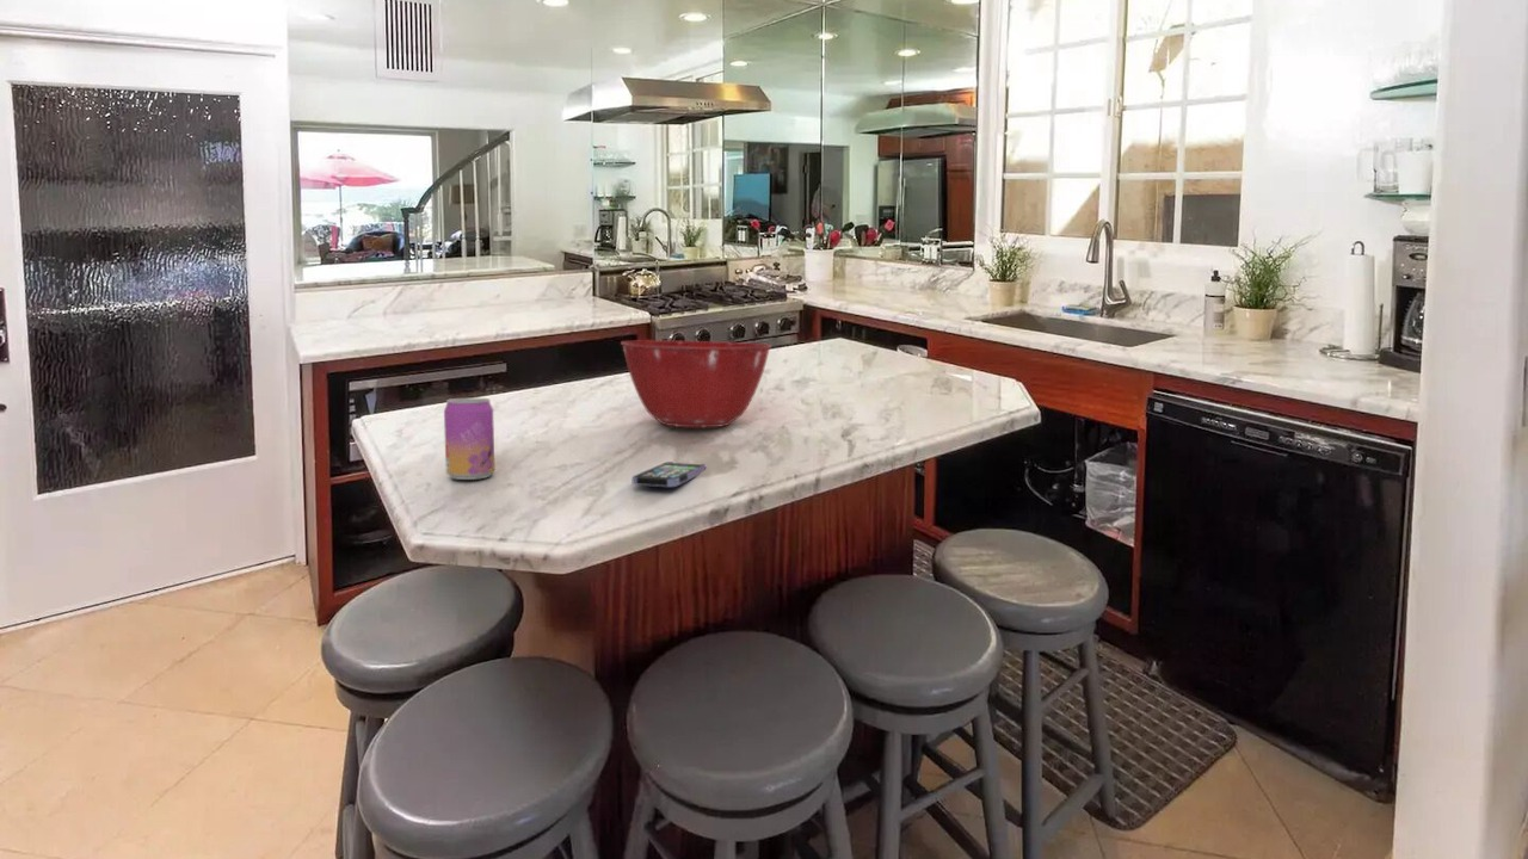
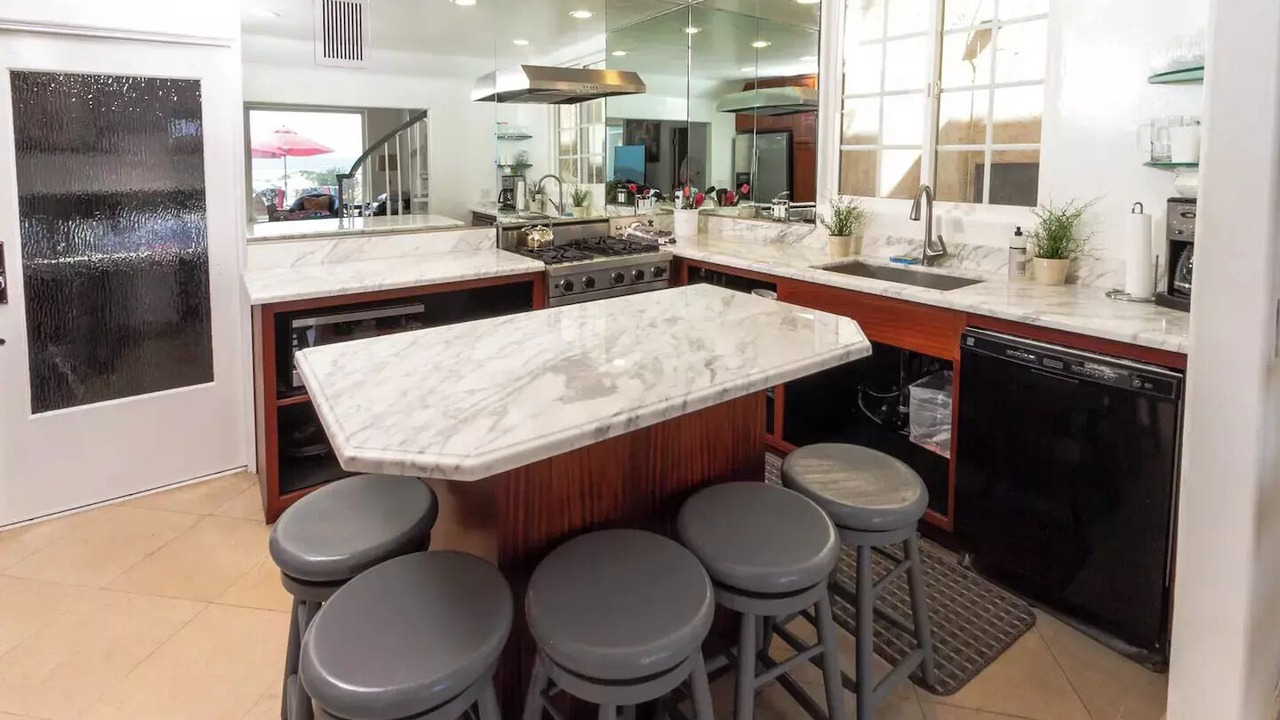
- beverage can [443,397,495,481]
- mixing bowl [620,339,772,428]
- smartphone [630,461,707,488]
